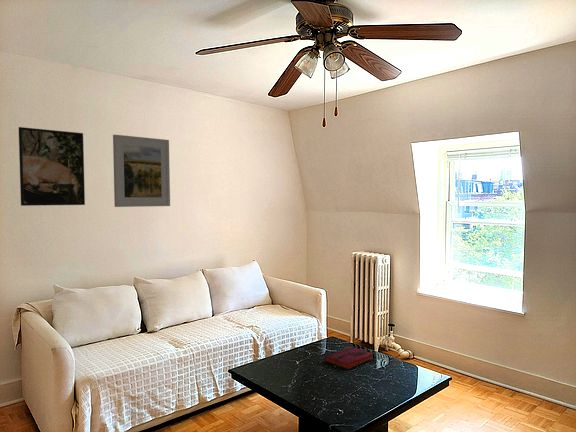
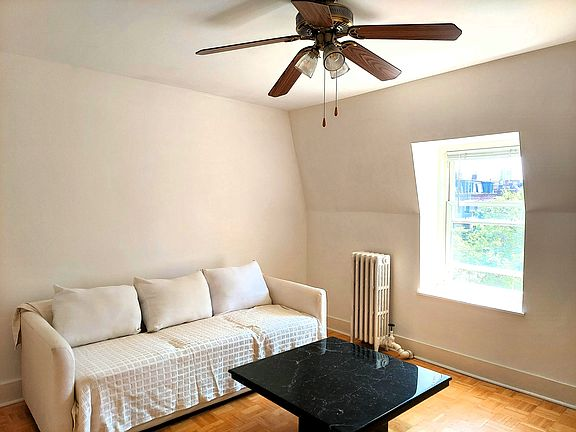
- hardback book [324,345,374,370]
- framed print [112,134,171,208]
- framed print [18,126,86,207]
